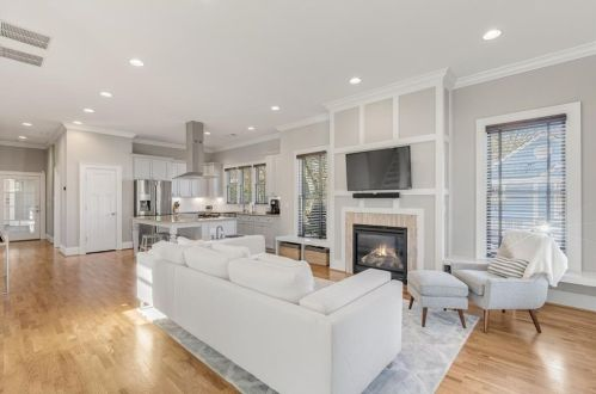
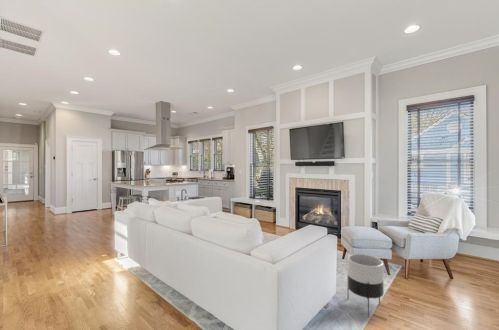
+ planter [346,253,385,318]
